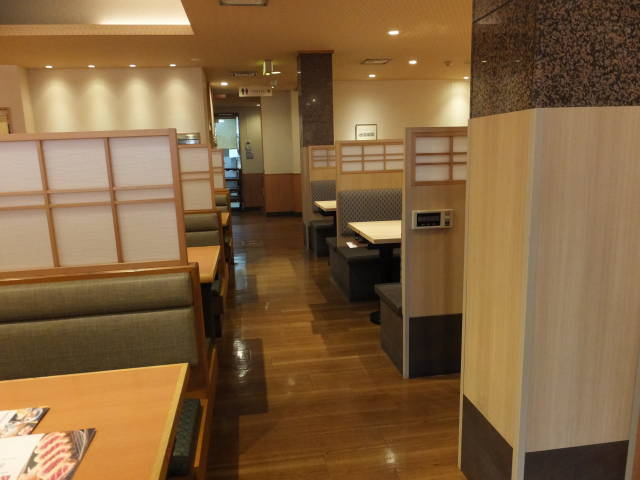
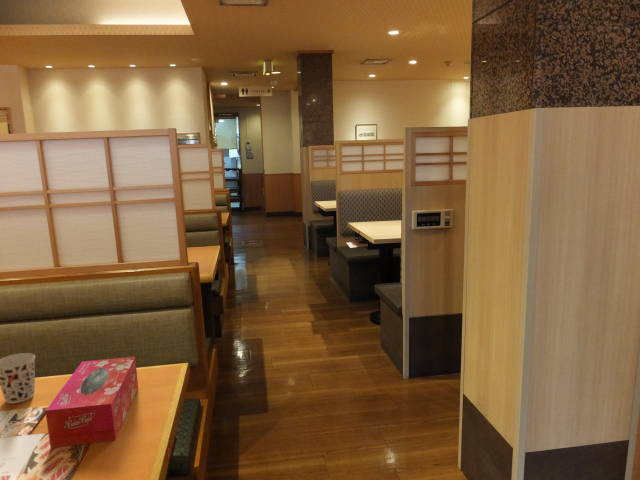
+ cup [0,352,36,405]
+ tissue box [44,356,139,449]
